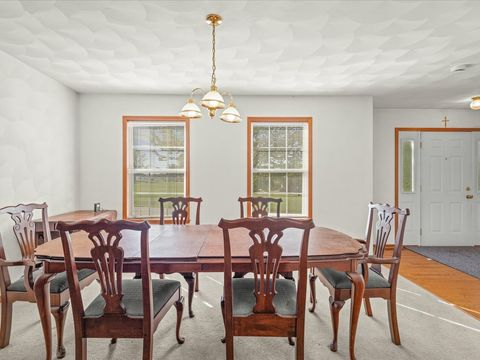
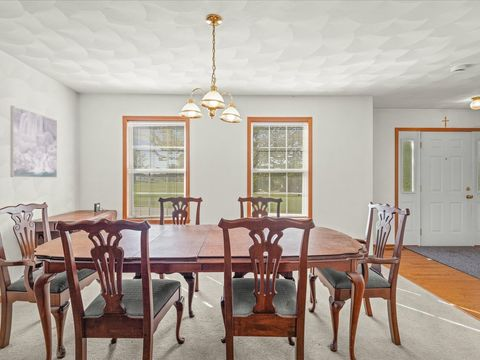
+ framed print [10,105,58,179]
